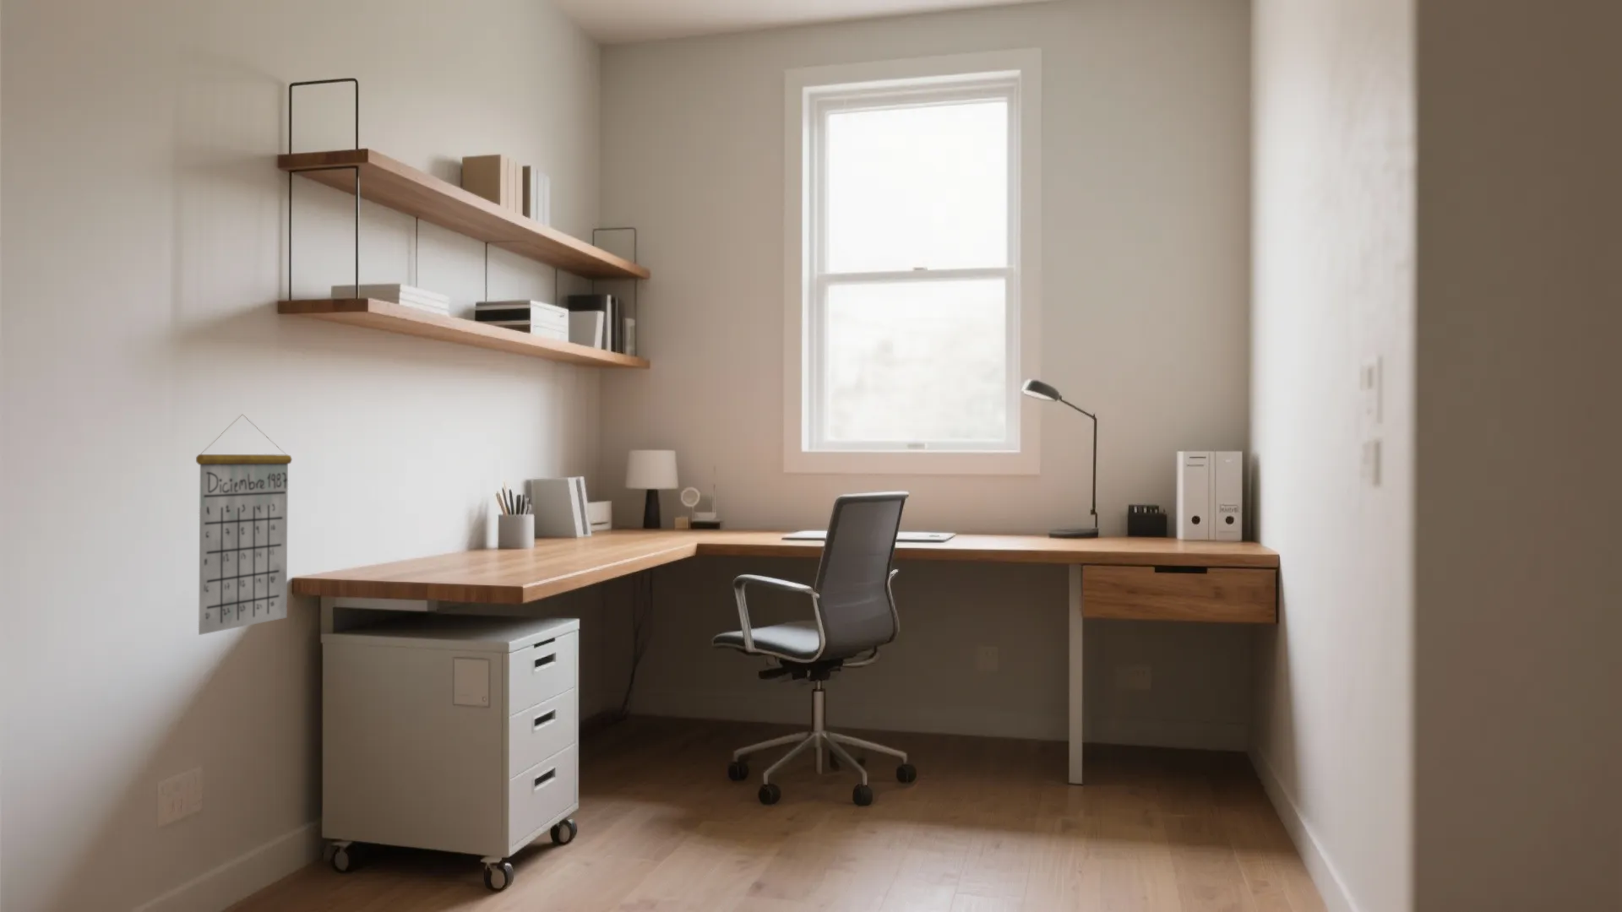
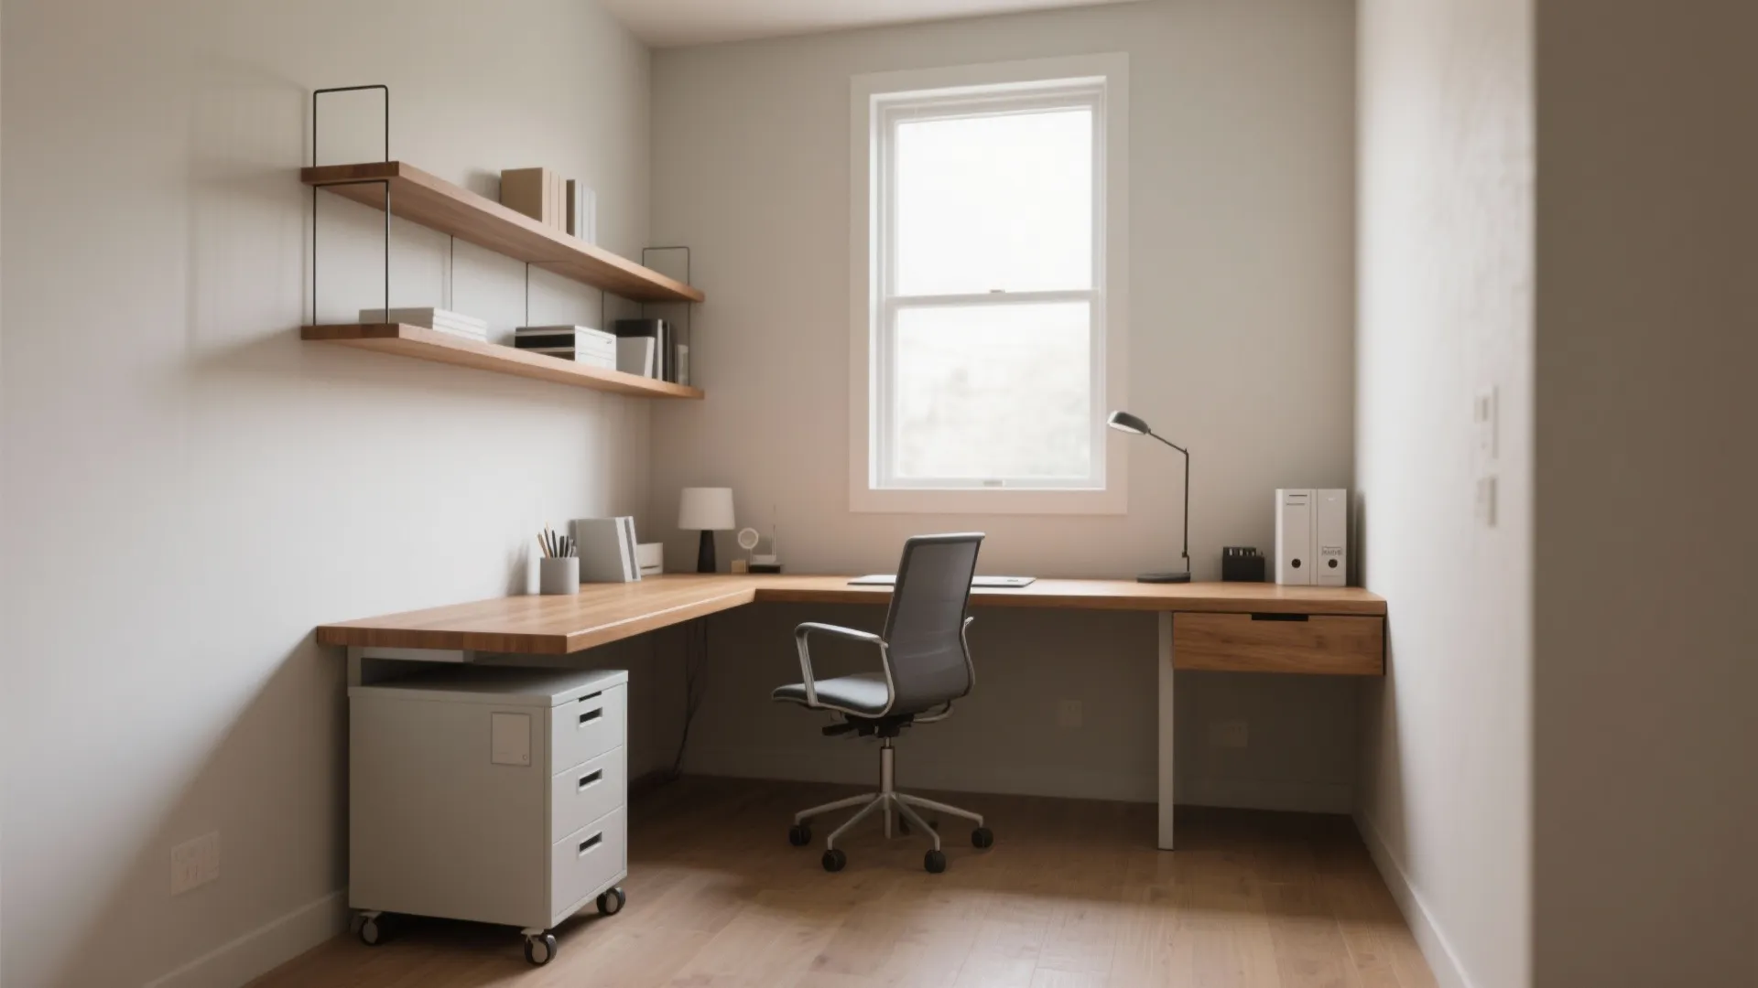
- calendar [195,413,293,636]
